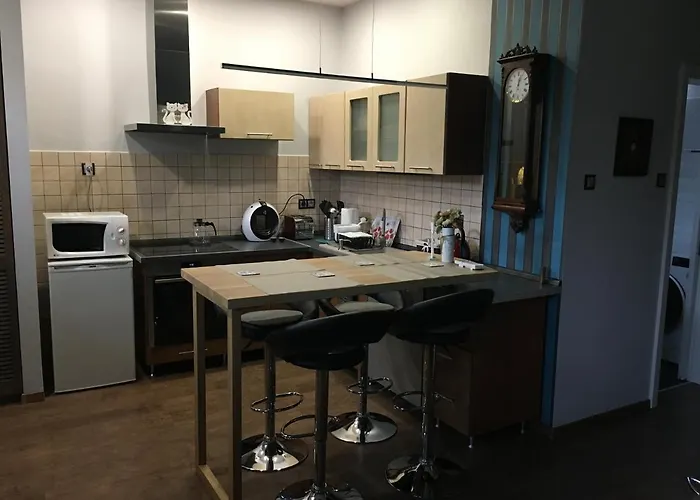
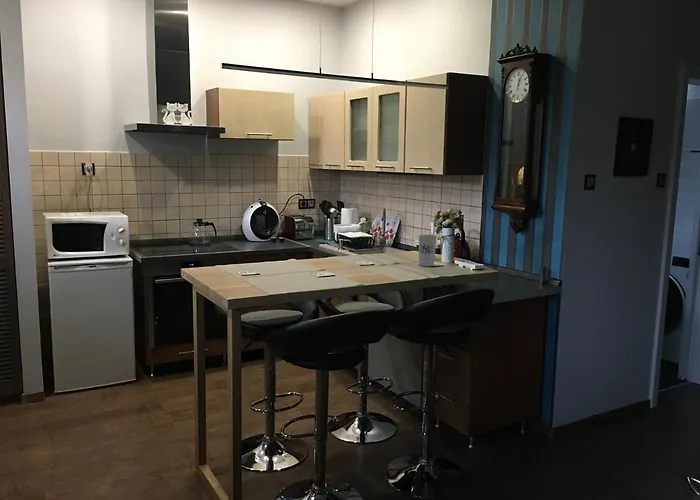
+ cup [418,234,438,267]
